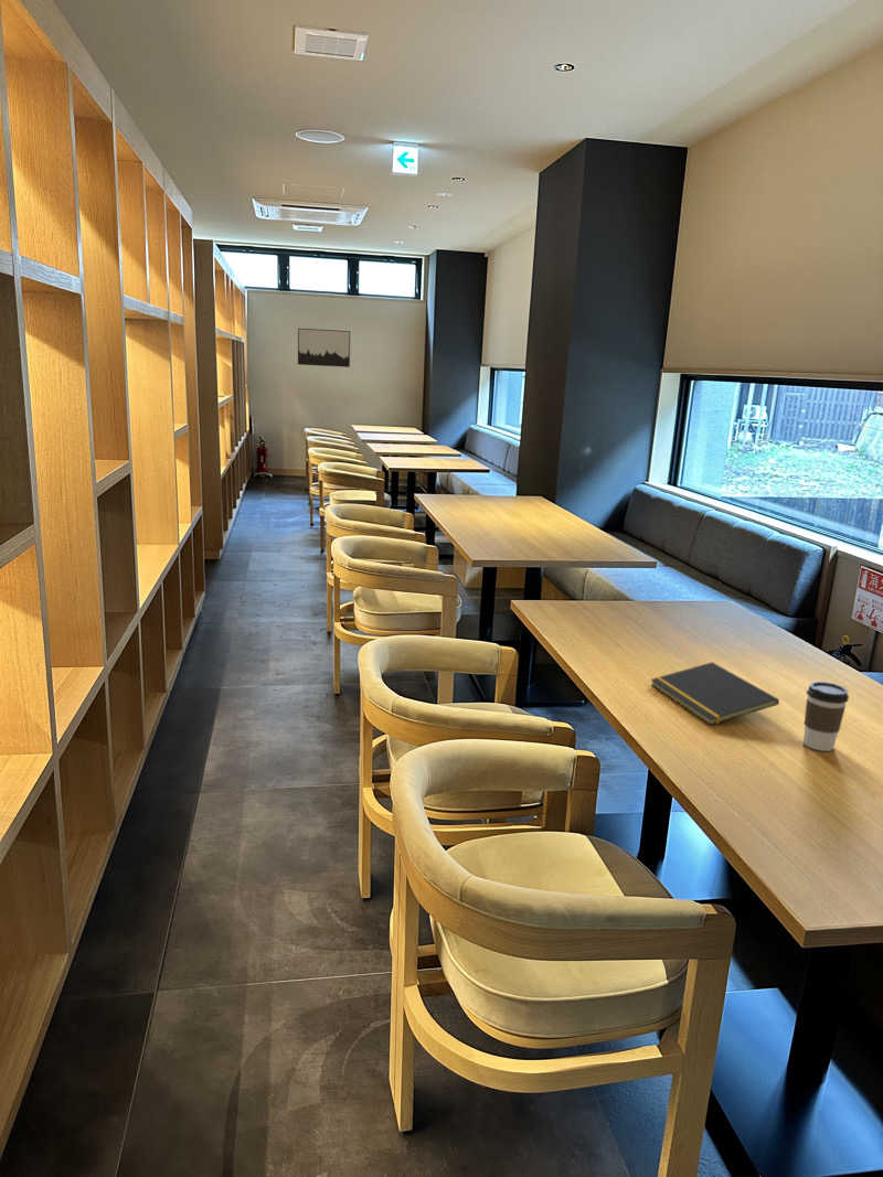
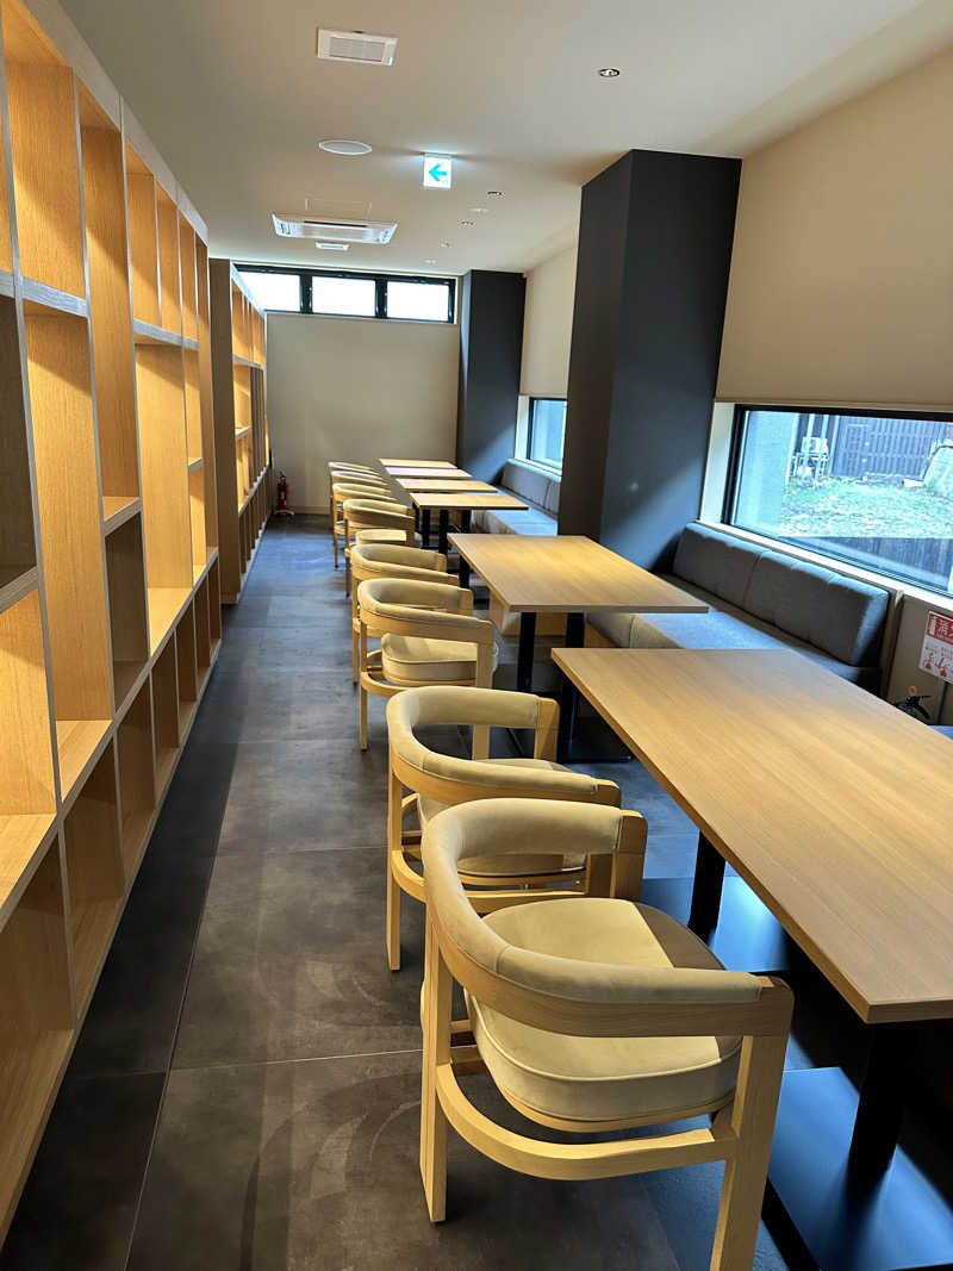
- coffee cup [802,681,850,752]
- notepad [649,661,780,726]
- wall art [297,328,351,368]
